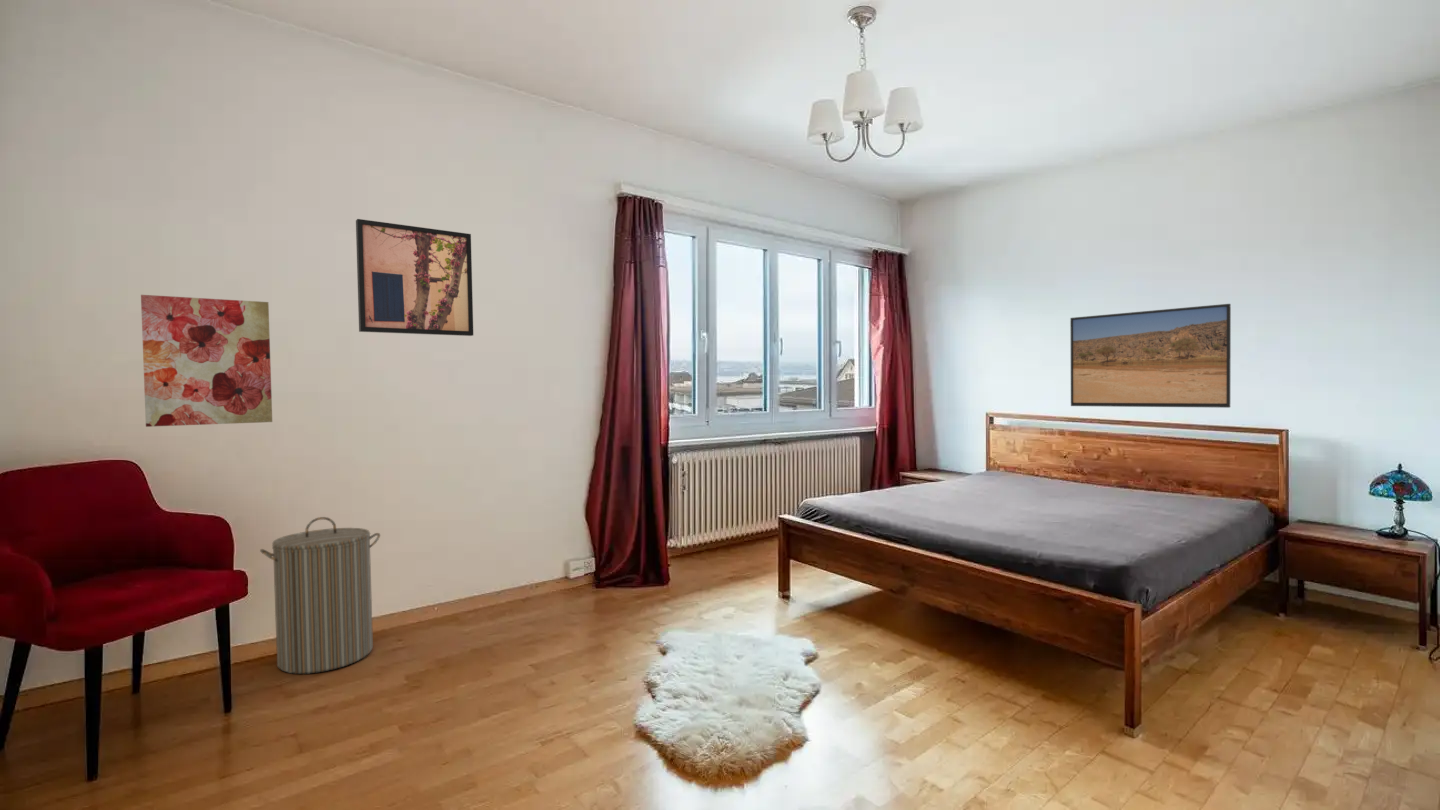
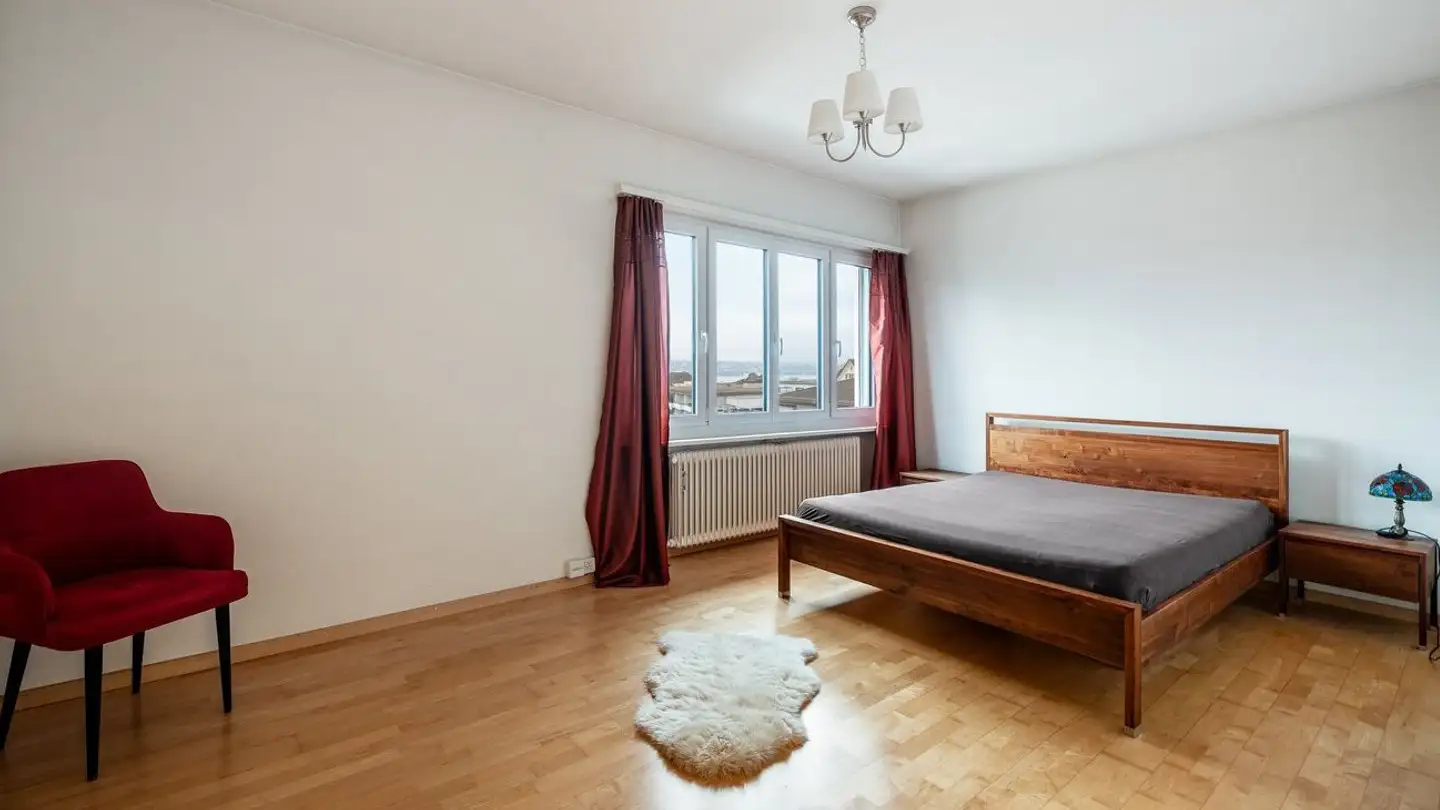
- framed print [1069,303,1232,409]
- wall art [355,218,474,337]
- laundry hamper [259,516,381,675]
- wall art [140,294,273,428]
